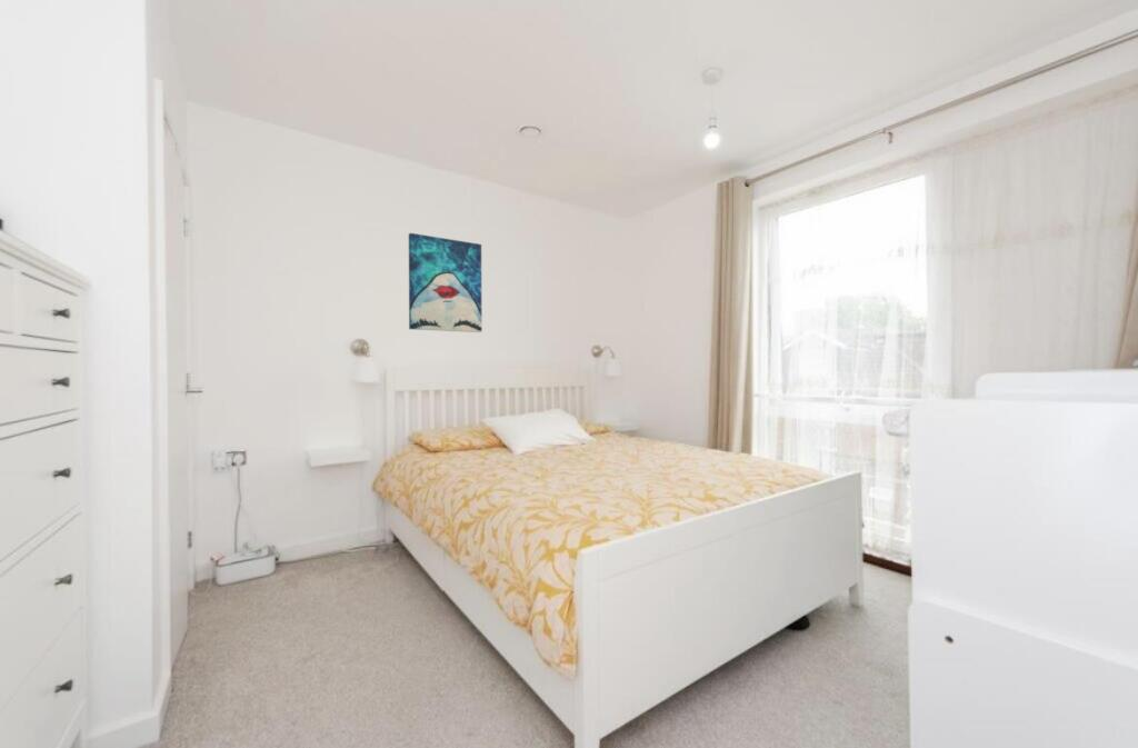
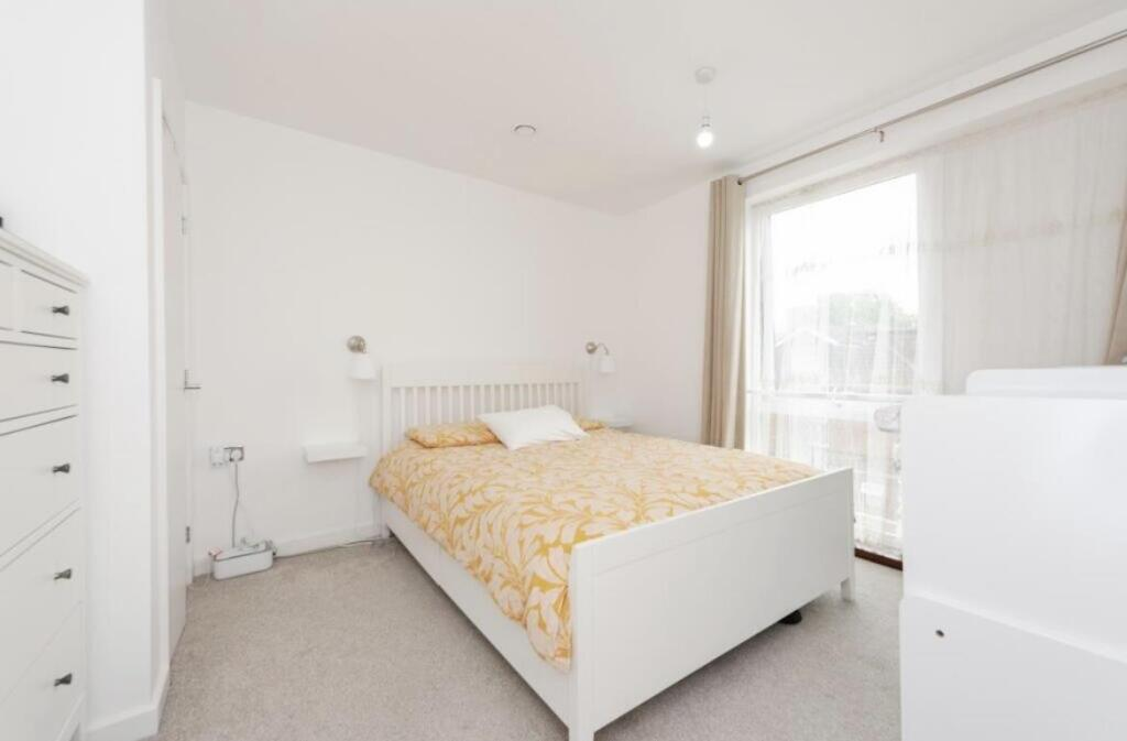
- wall art [408,232,483,333]
